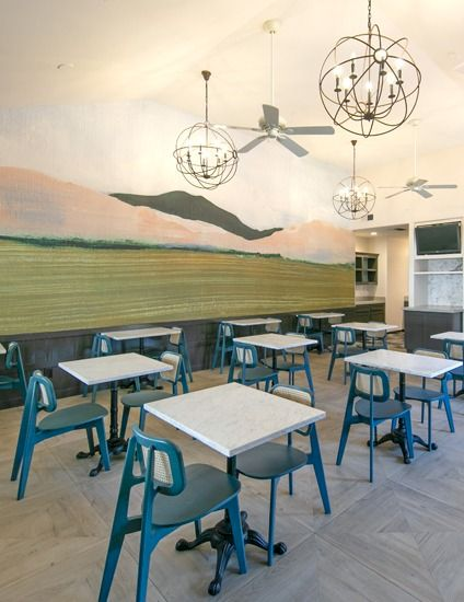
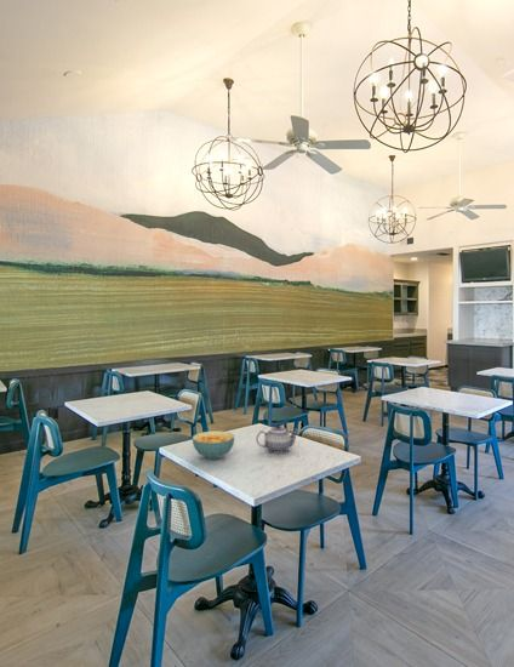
+ teapot [255,423,299,455]
+ cereal bowl [192,429,235,461]
